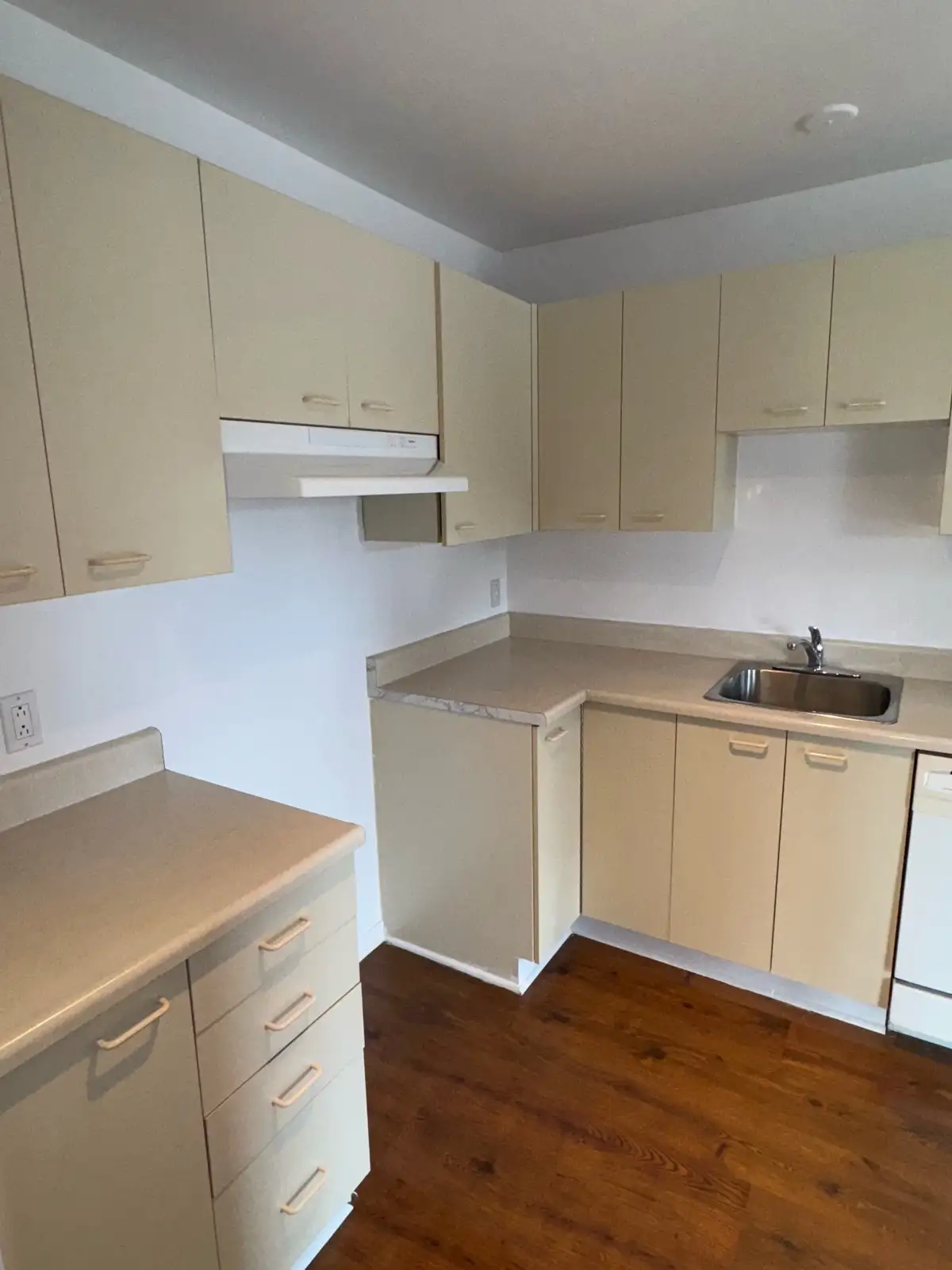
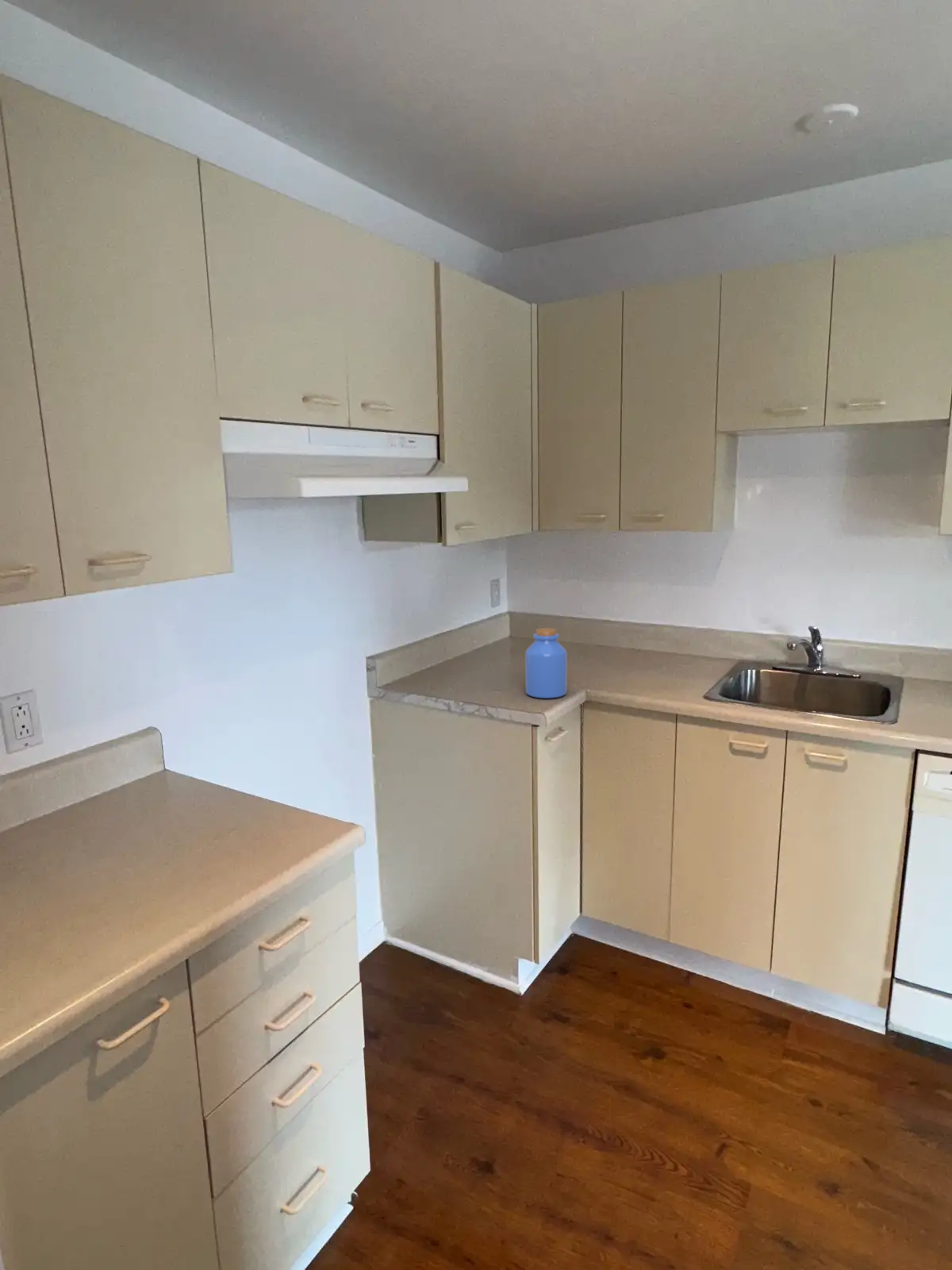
+ jar [524,627,568,699]
